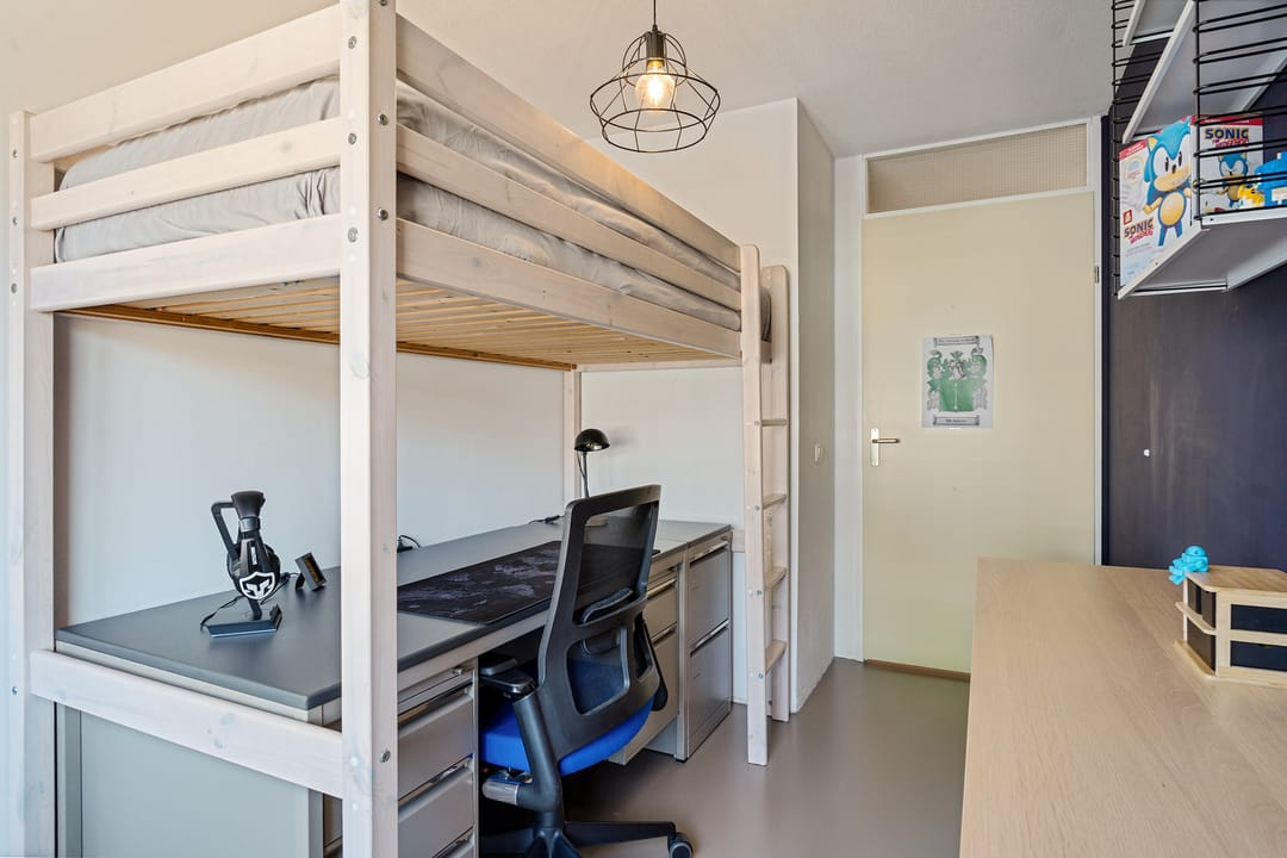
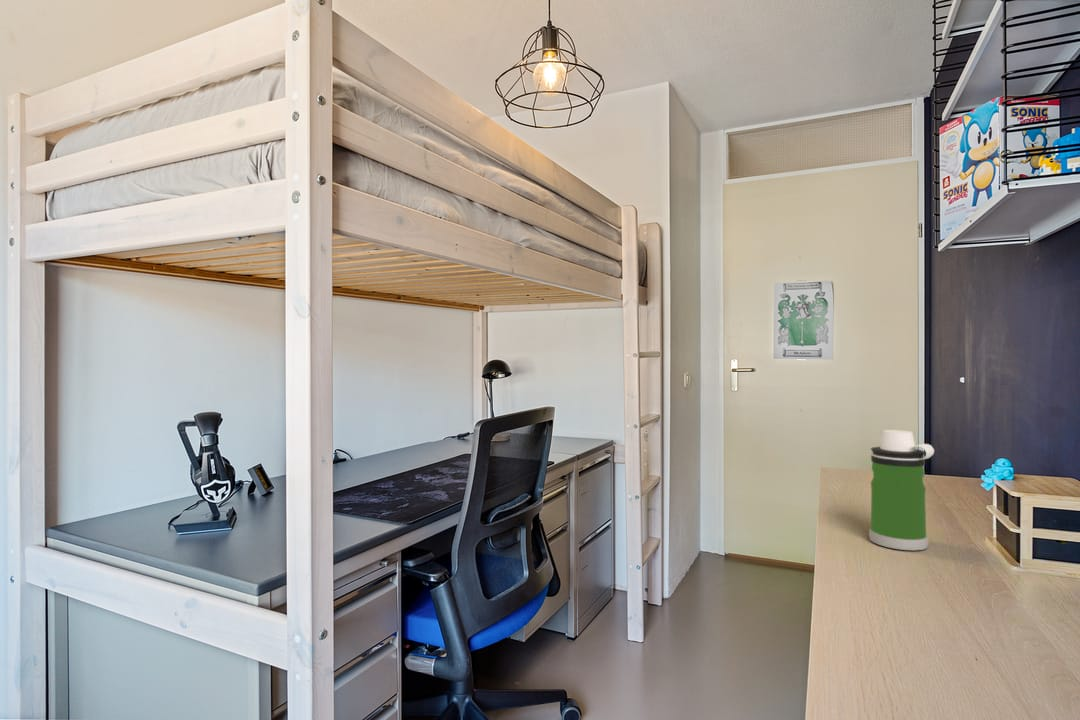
+ water bottle [868,429,935,551]
